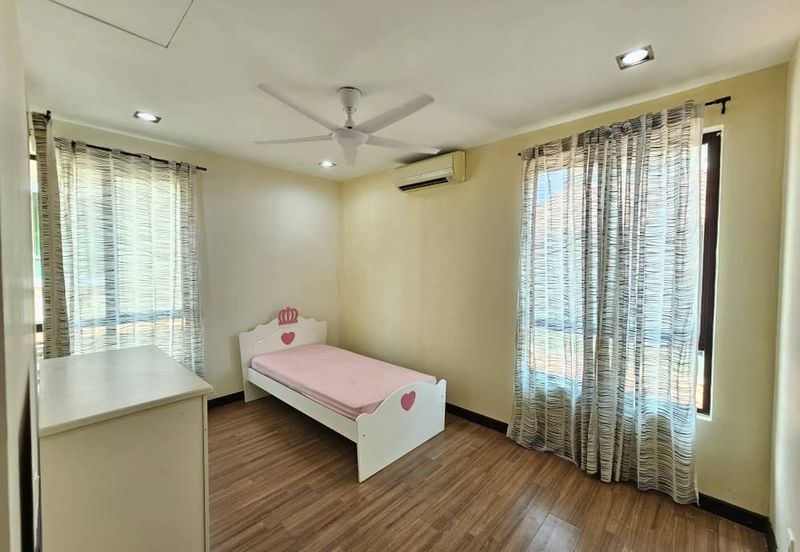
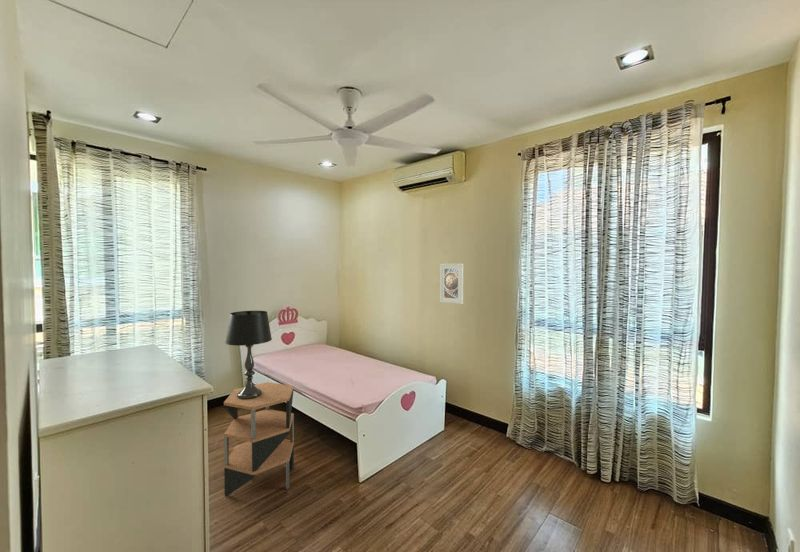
+ side table [223,381,295,497]
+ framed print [439,262,464,305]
+ table lamp [224,310,273,399]
